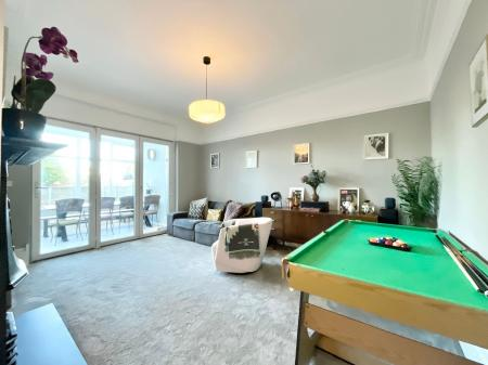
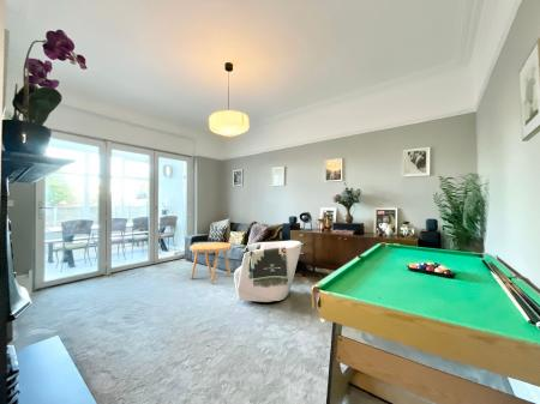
+ side table [188,241,233,284]
